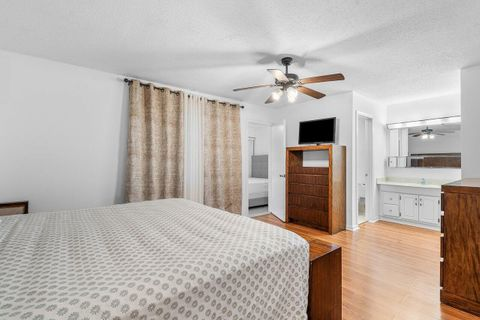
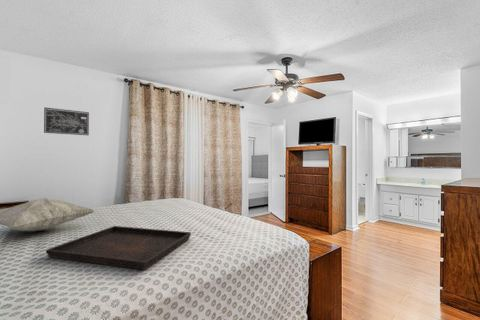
+ decorative pillow [0,197,95,232]
+ wall art [43,106,90,136]
+ serving tray [45,225,192,271]
